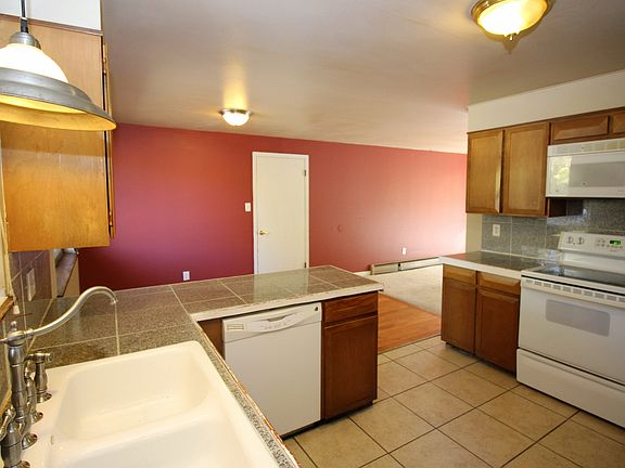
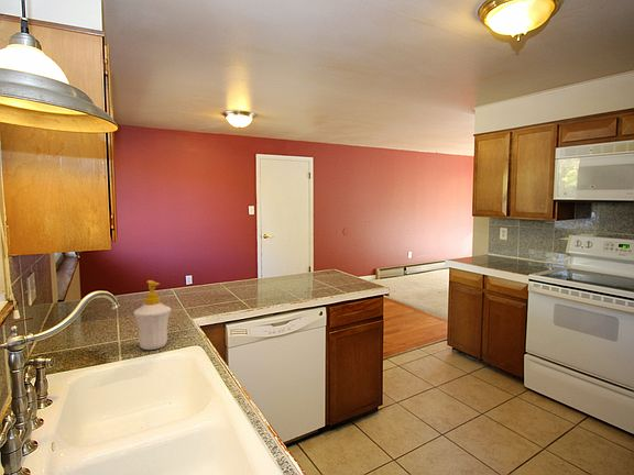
+ soap bottle [132,279,172,351]
